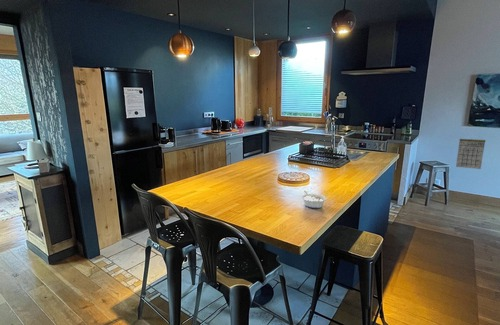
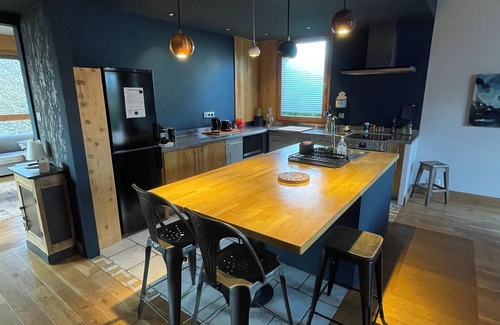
- calendar [455,135,487,170]
- legume [300,190,327,209]
